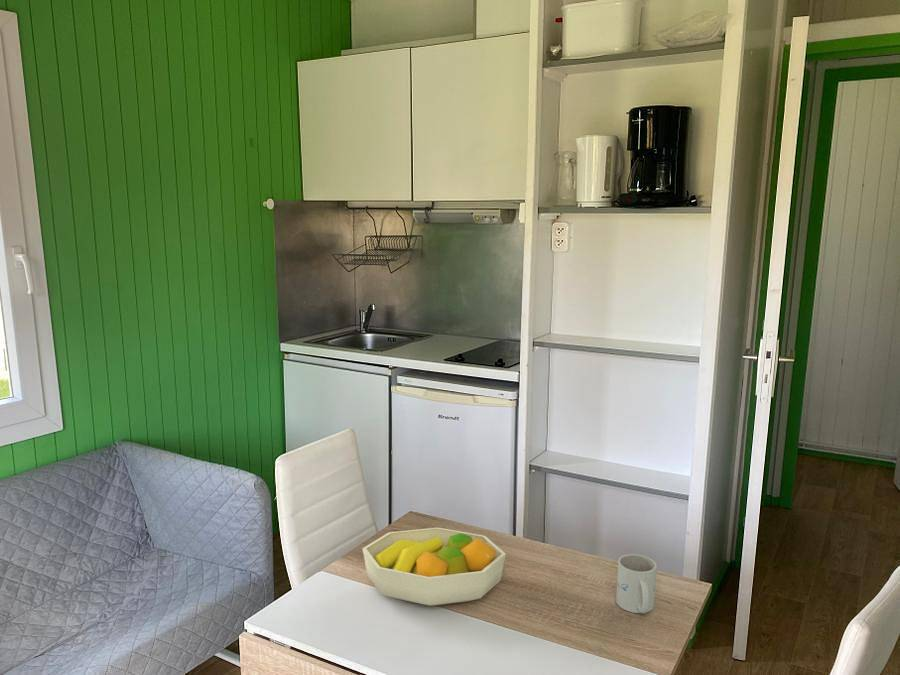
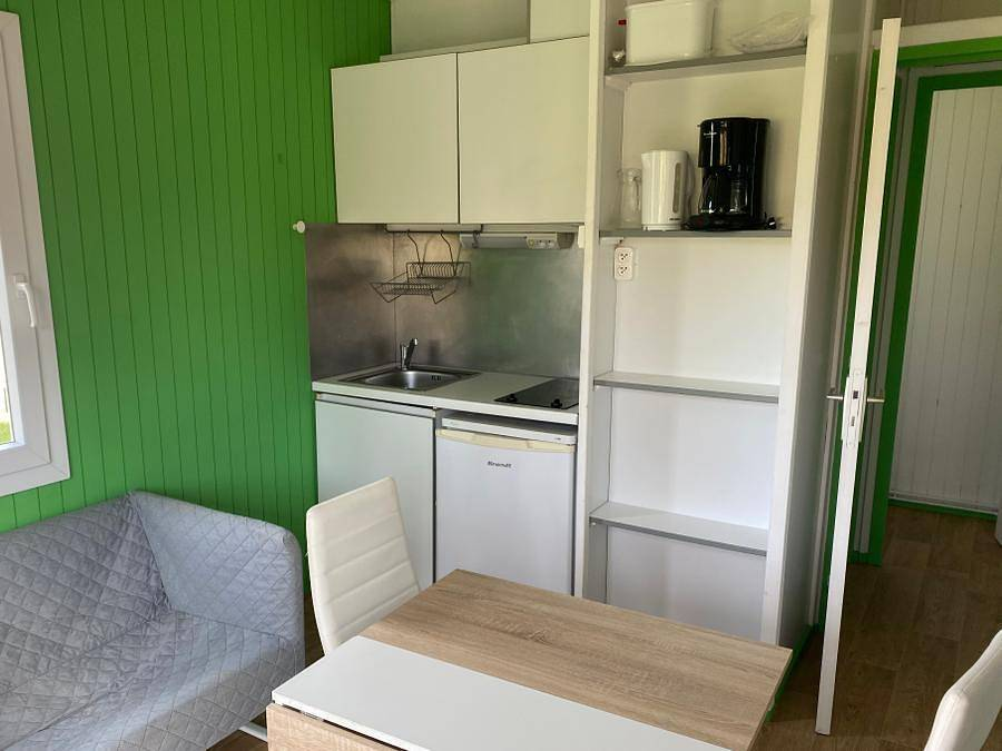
- fruit bowl [361,527,507,607]
- mug [615,553,658,615]
